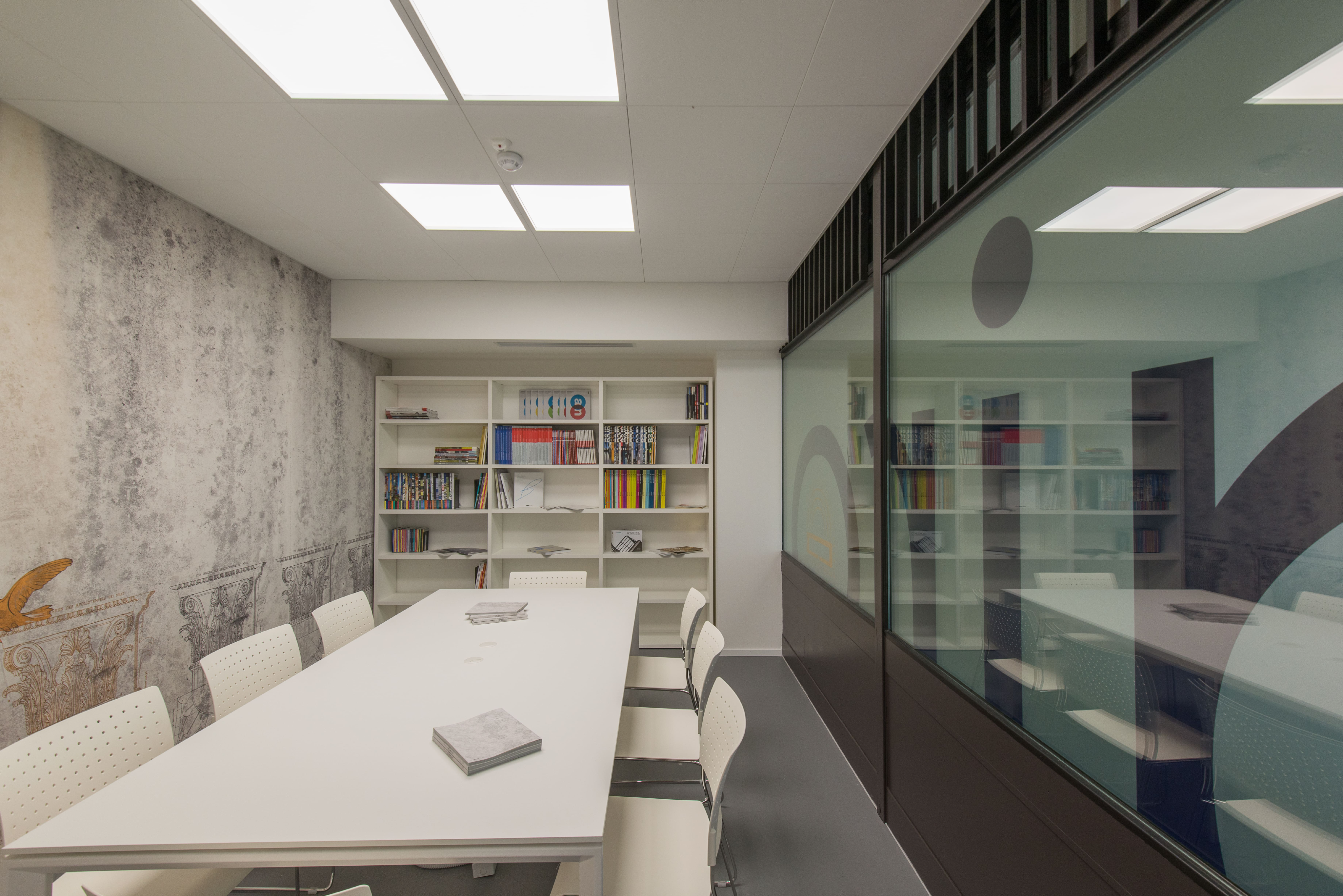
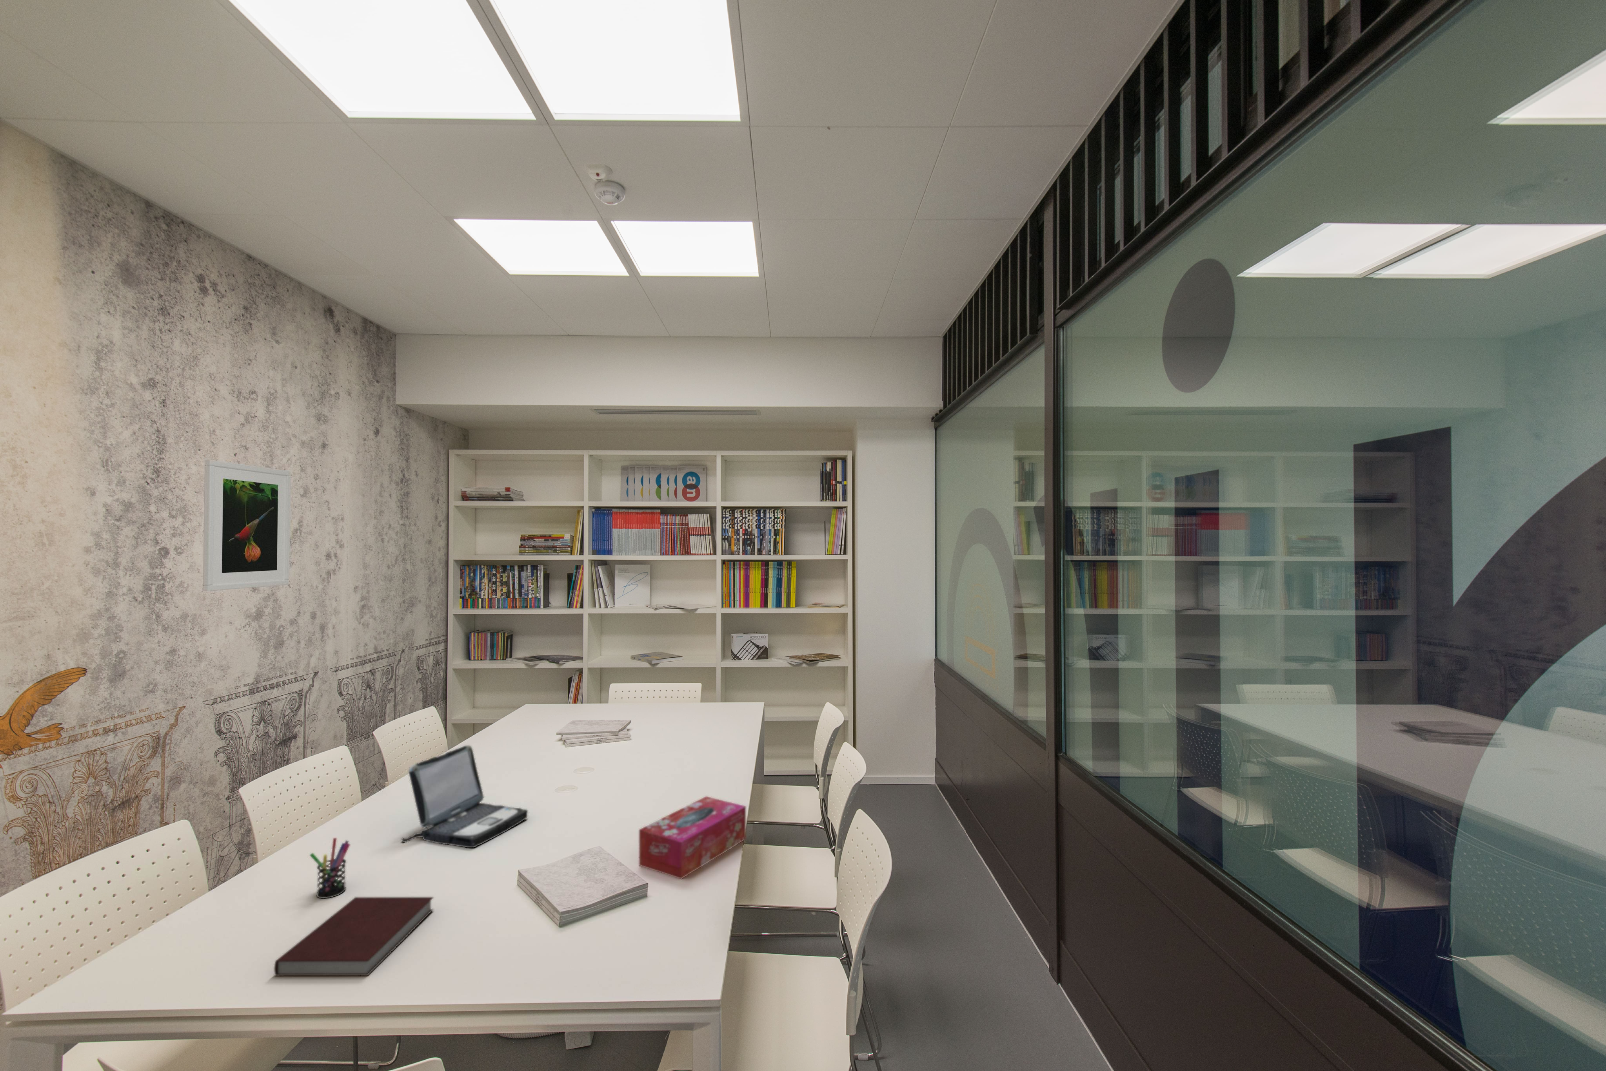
+ pen holder [310,838,350,899]
+ tissue box [639,796,746,880]
+ laptop [401,745,529,849]
+ notebook [274,896,434,977]
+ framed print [203,459,291,592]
